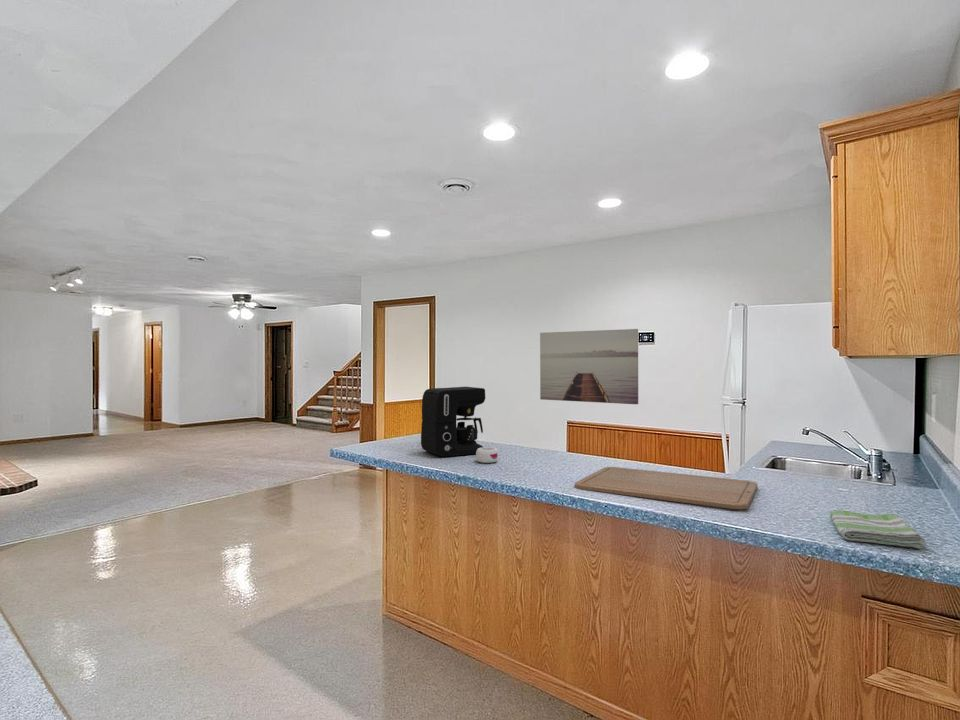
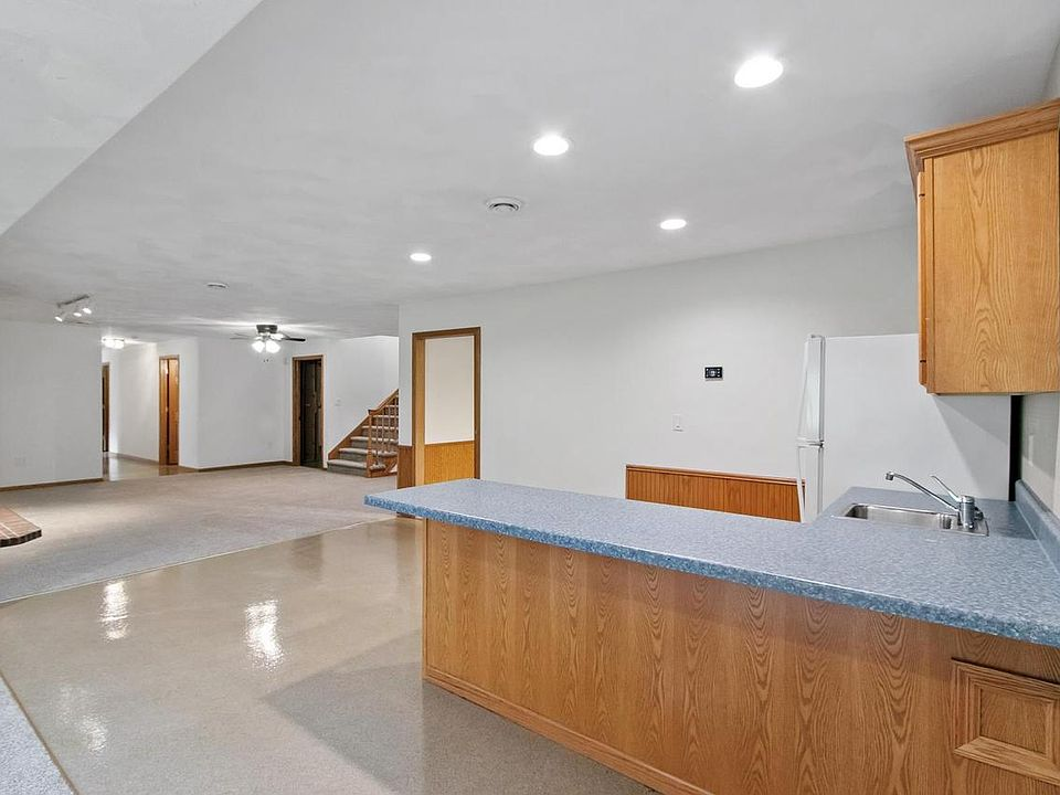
- chopping board [574,466,758,510]
- mug [475,446,499,464]
- dish towel [829,510,926,549]
- wall art [539,328,639,405]
- coffee maker [420,386,486,457]
